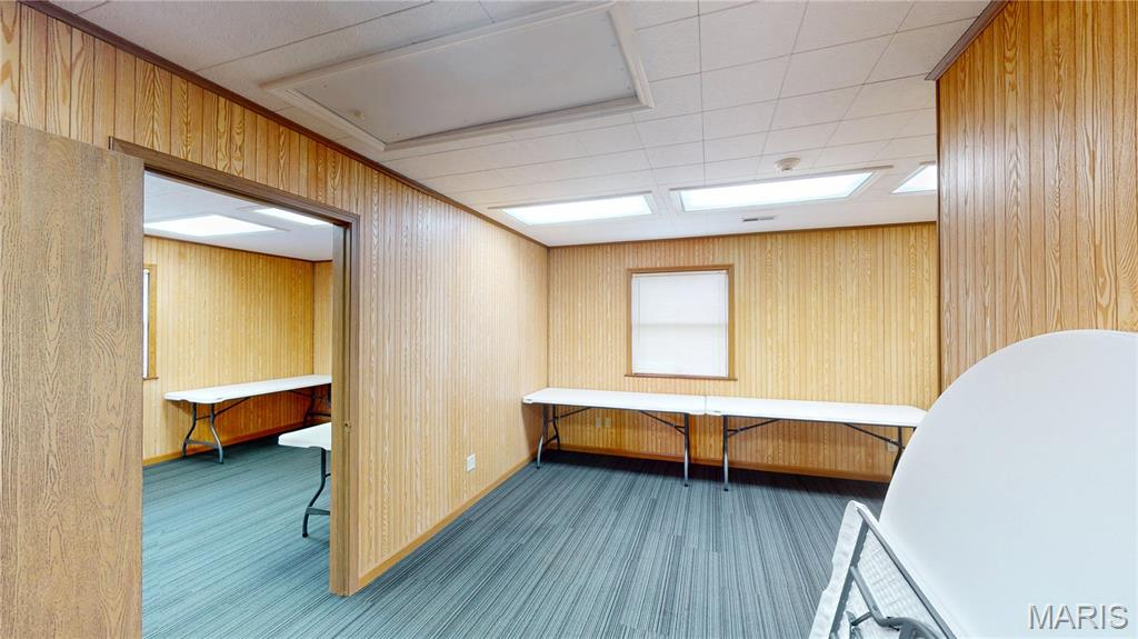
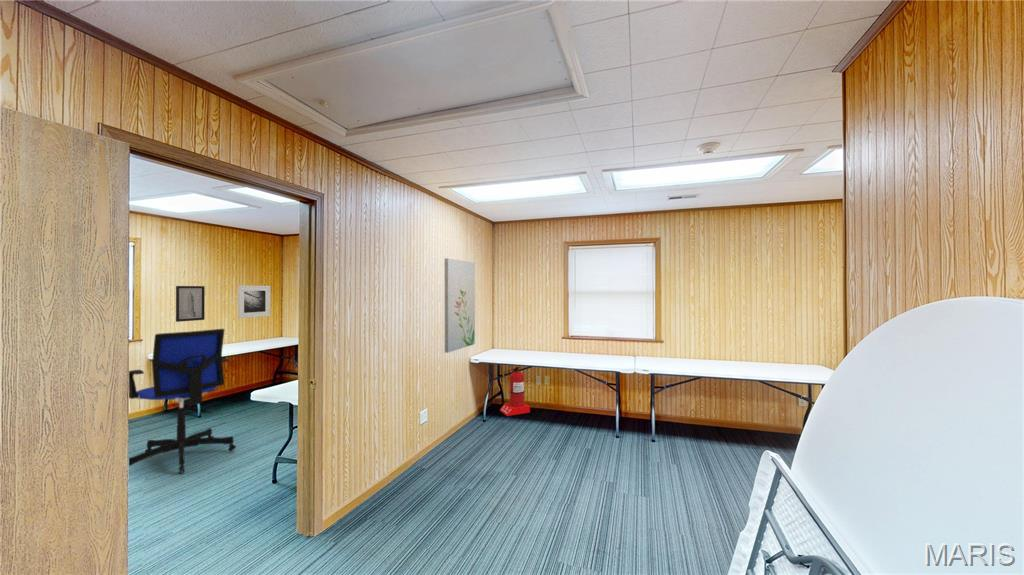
+ fire extinguisher [499,365,531,417]
+ wall art [175,285,206,323]
+ office chair [128,328,237,475]
+ wall art [444,258,476,354]
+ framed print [237,284,271,319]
